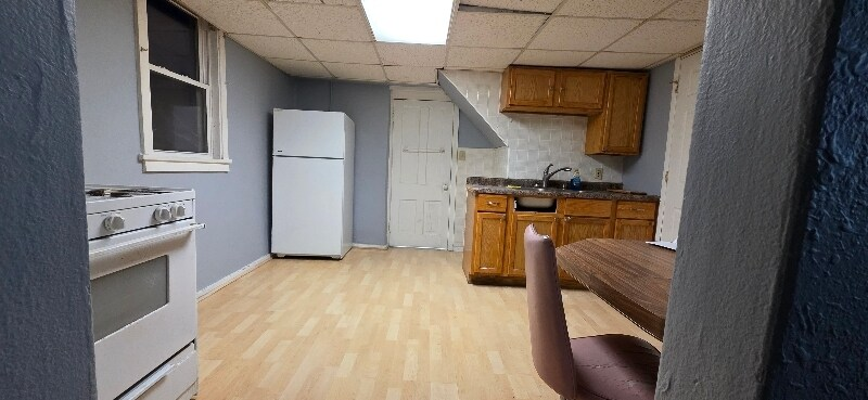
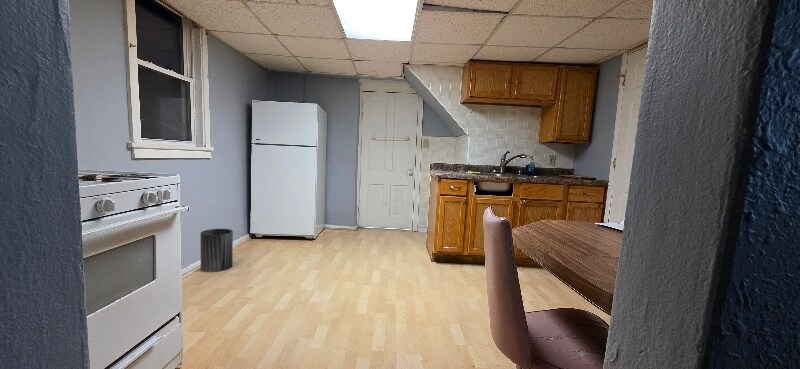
+ trash can [200,228,234,273]
